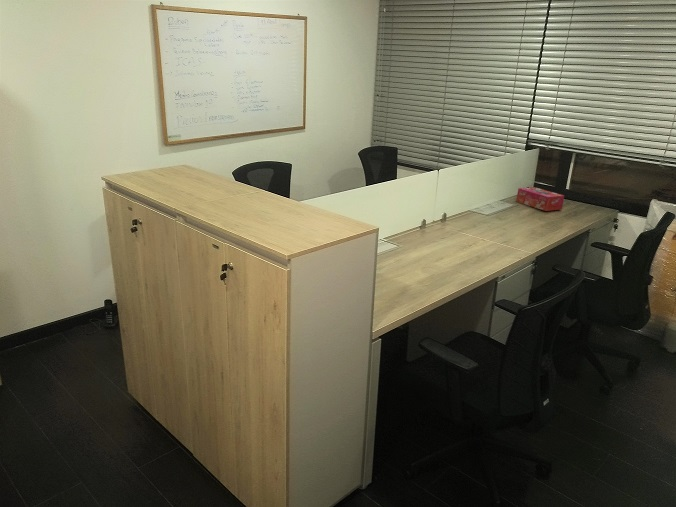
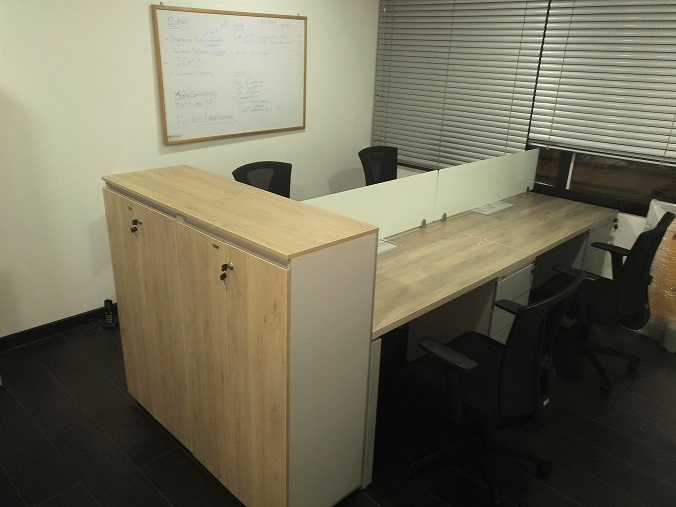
- tissue box [515,186,565,212]
